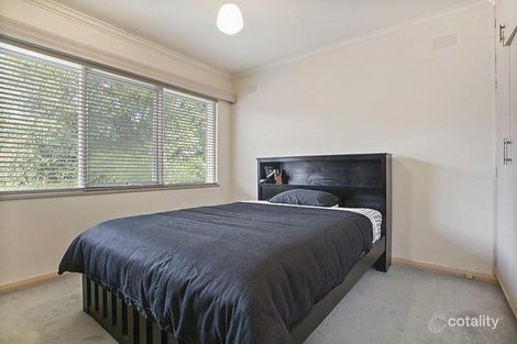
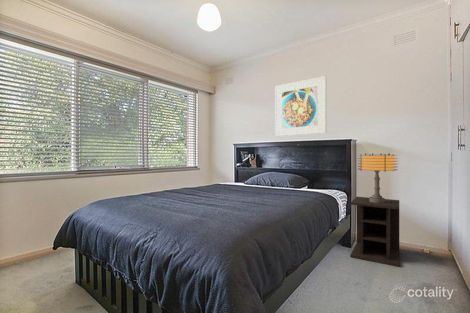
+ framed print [274,75,327,137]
+ nightstand [349,196,400,268]
+ table lamp [357,152,399,203]
